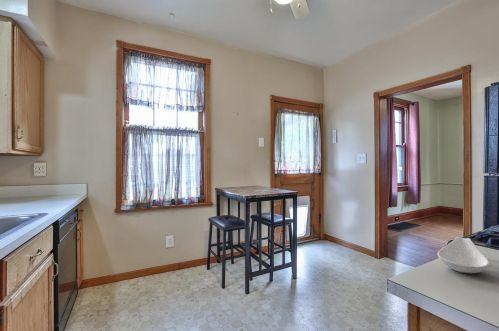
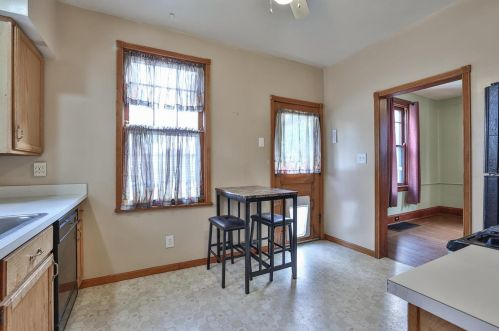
- spoon rest [436,236,490,274]
